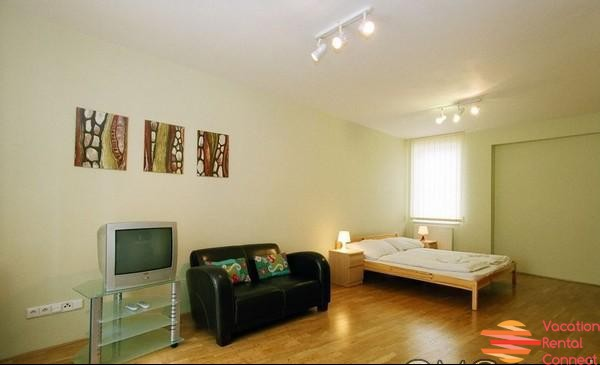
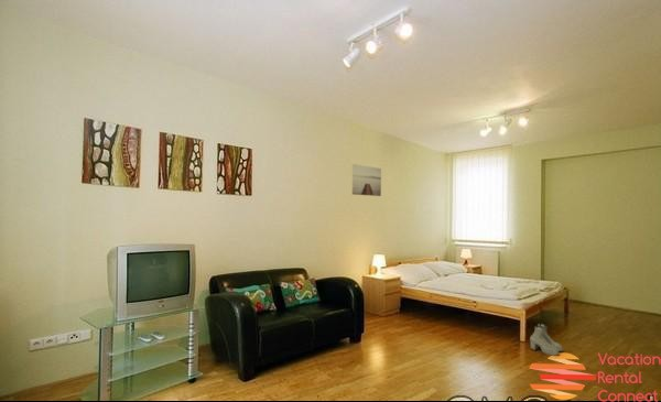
+ boots [529,323,563,357]
+ wall art [351,163,382,197]
